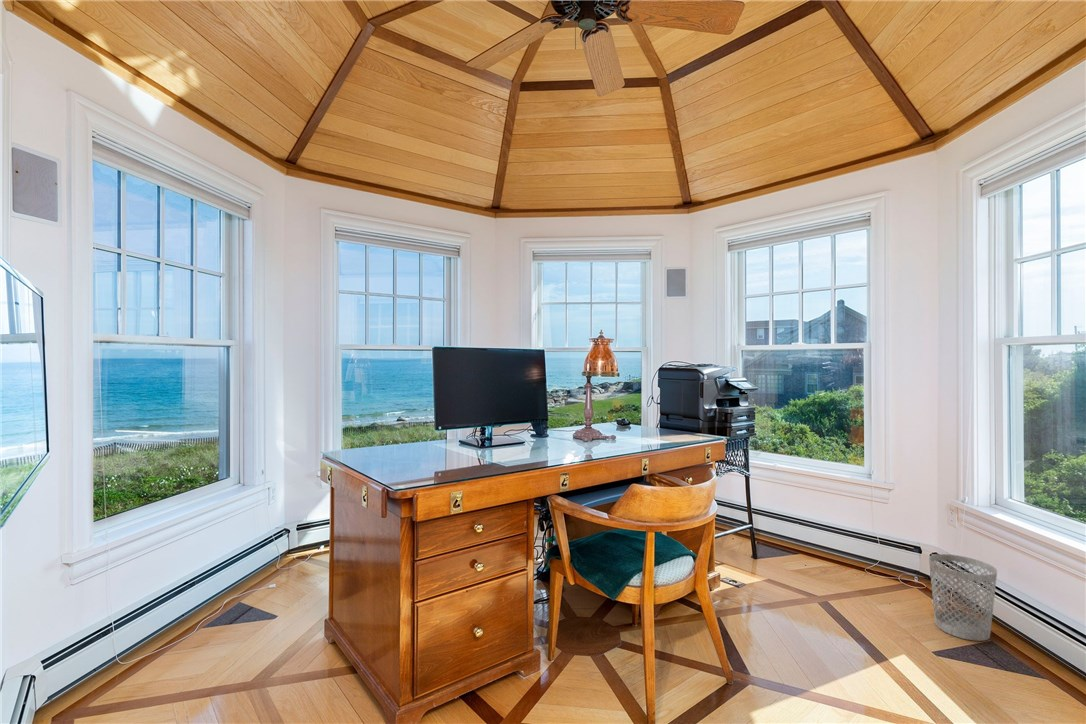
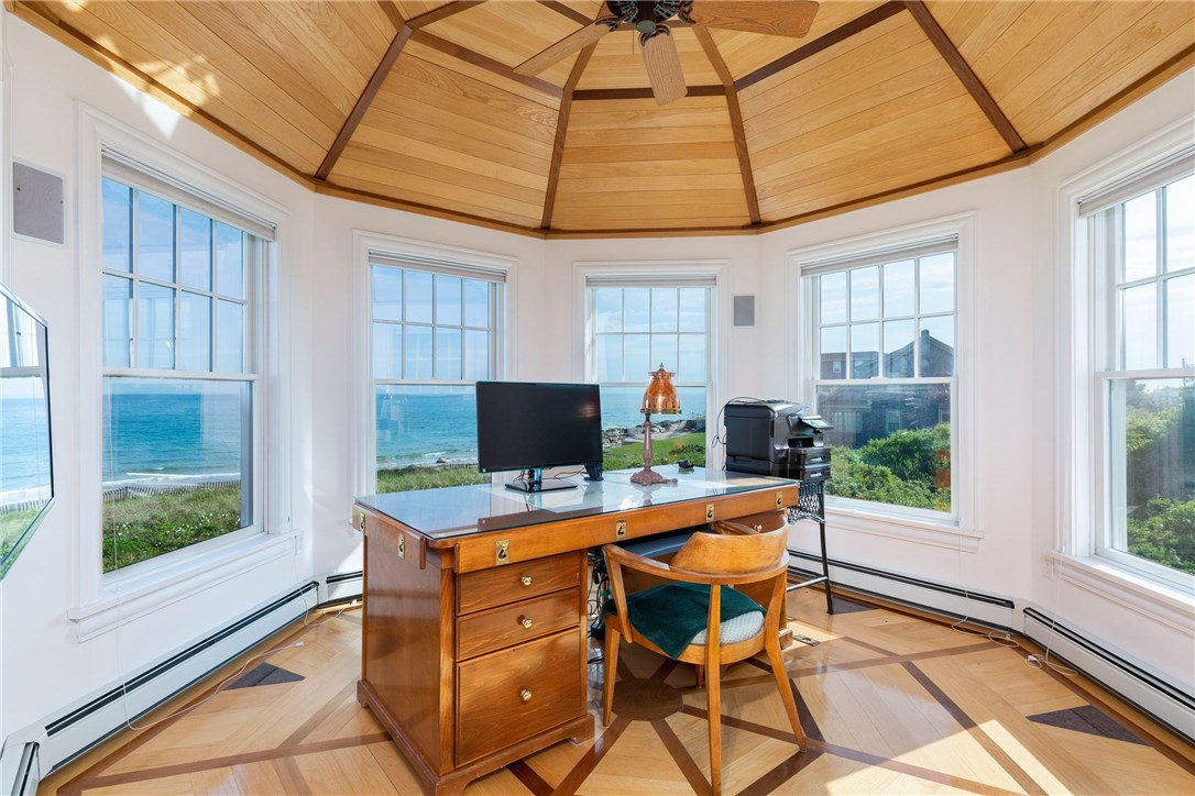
- wastebasket [928,553,998,642]
